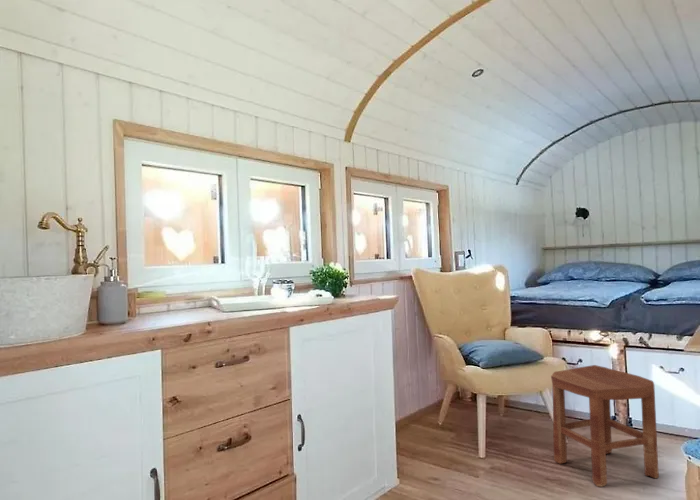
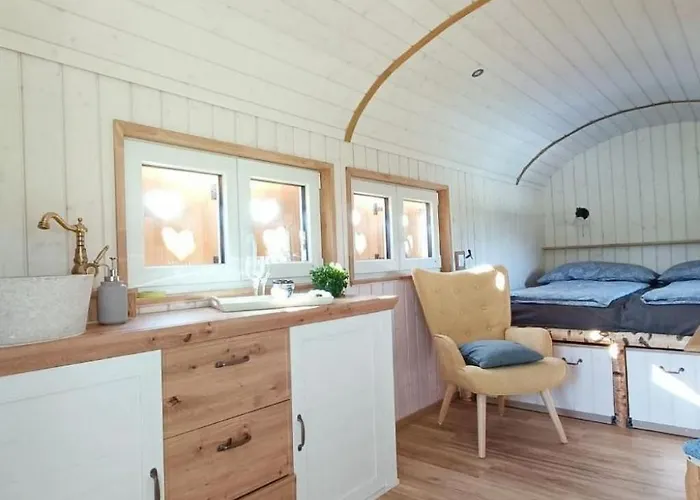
- stool [550,364,660,488]
